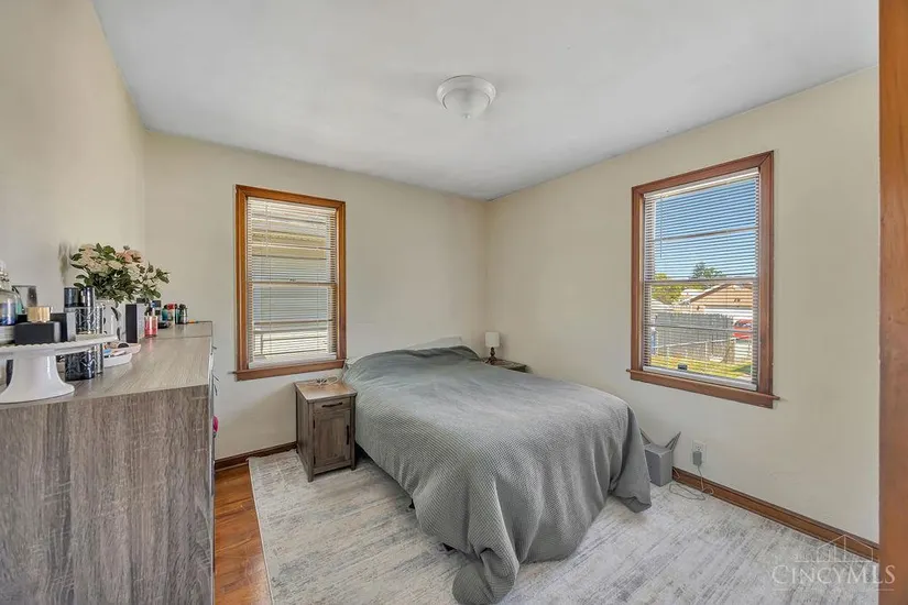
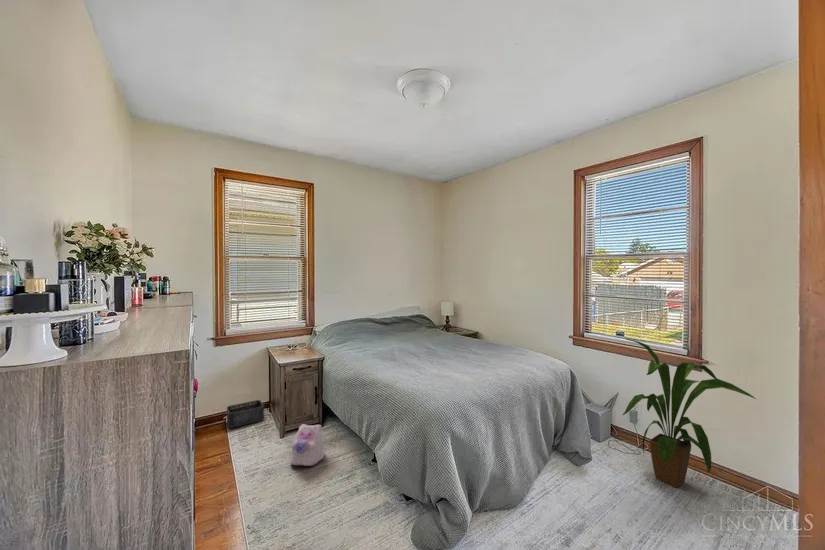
+ plush toy [289,423,325,467]
+ storage bin [226,399,265,429]
+ house plant [622,338,757,489]
